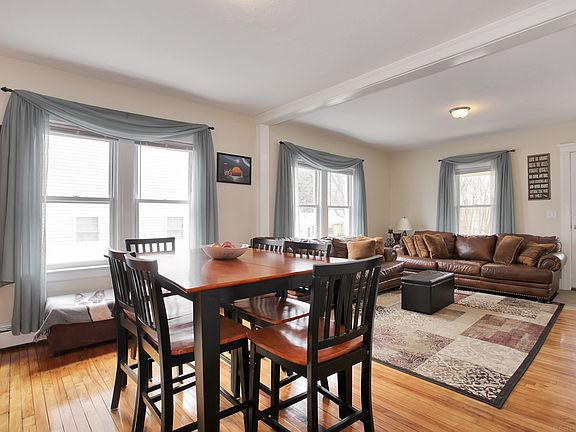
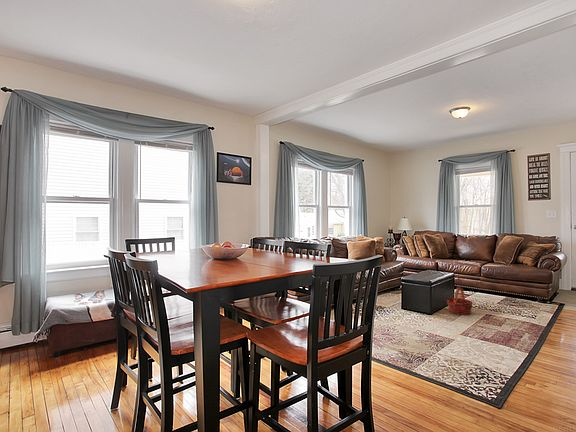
+ basket [446,286,474,316]
